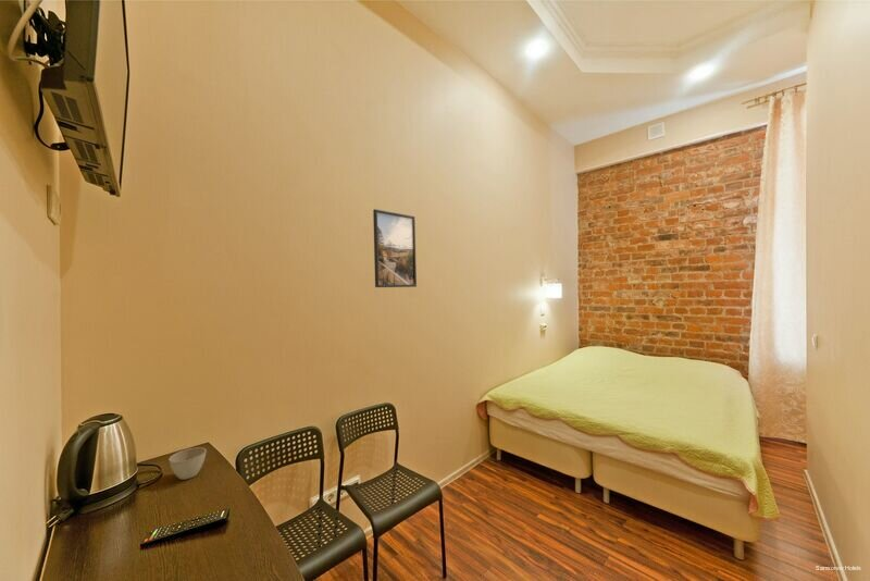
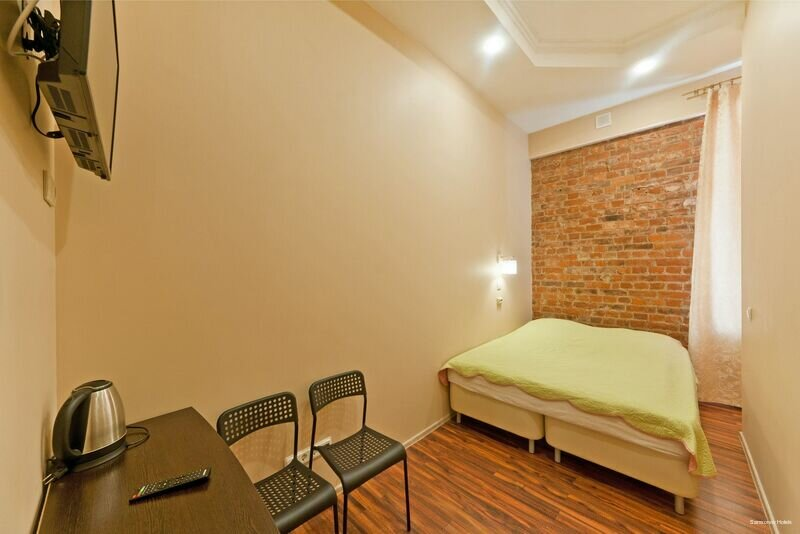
- flower pot [169,446,207,481]
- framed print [372,208,418,288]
